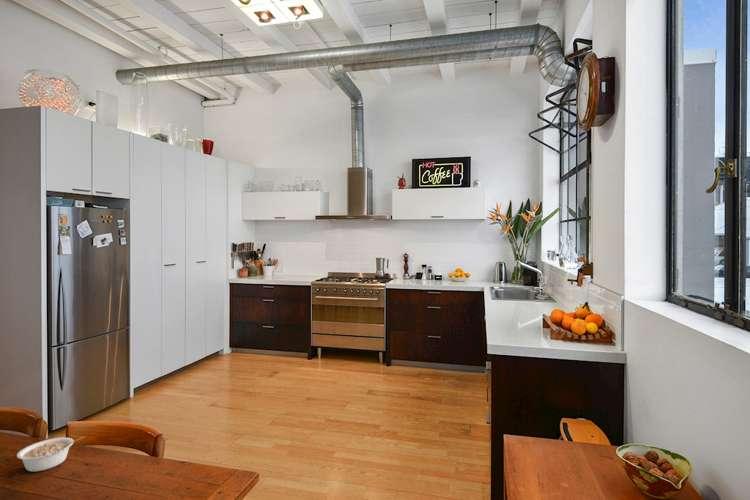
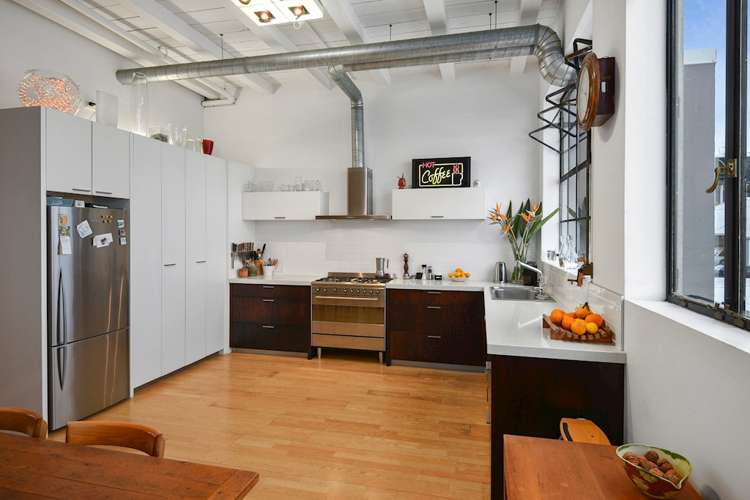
- legume [16,435,86,473]
